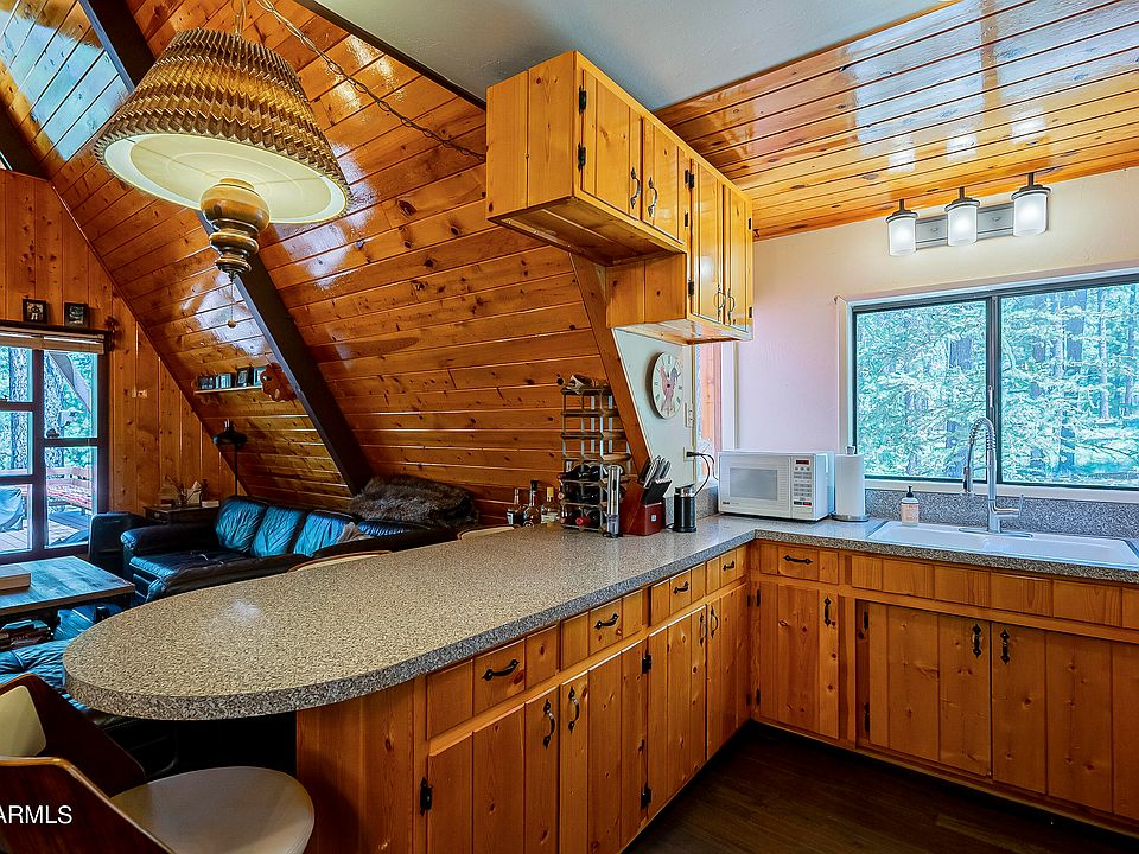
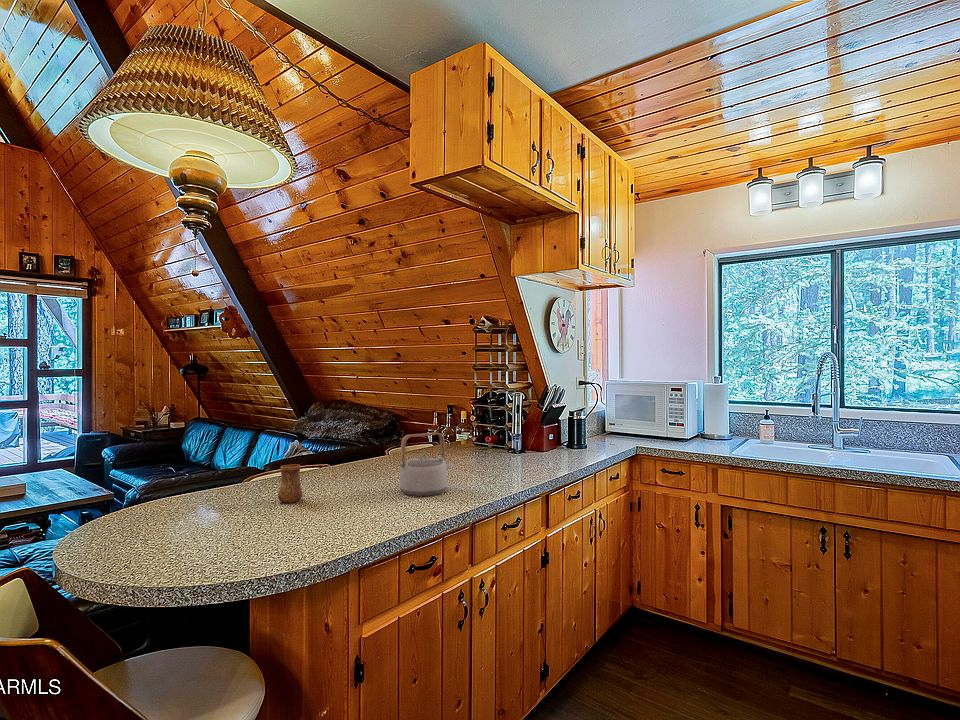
+ teapot [398,431,454,497]
+ cup [277,463,304,504]
